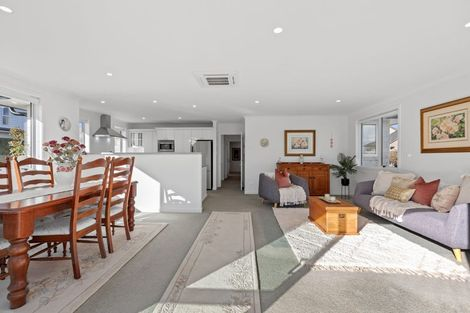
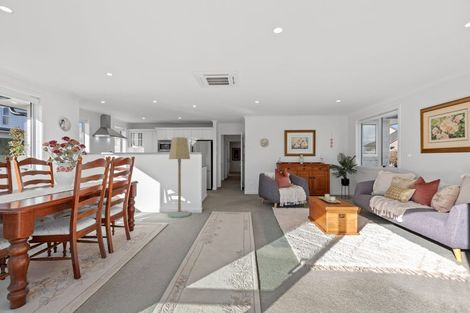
+ floor lamp [167,136,191,219]
